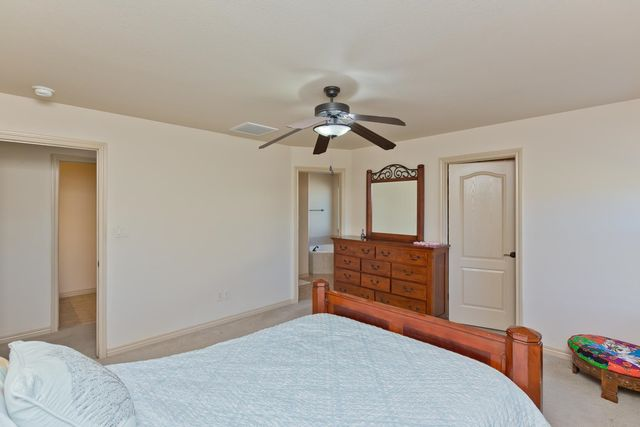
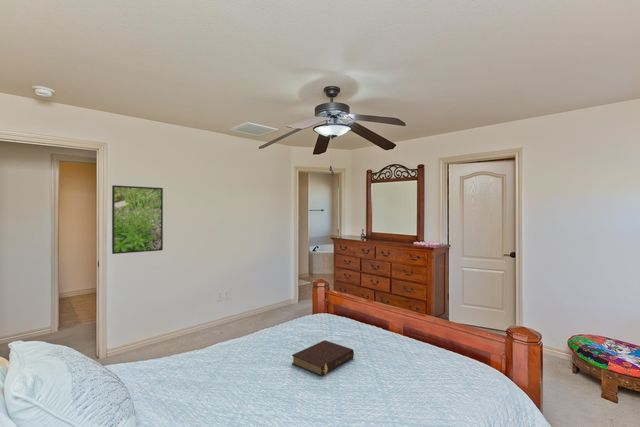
+ book [291,339,355,377]
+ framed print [111,184,164,255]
